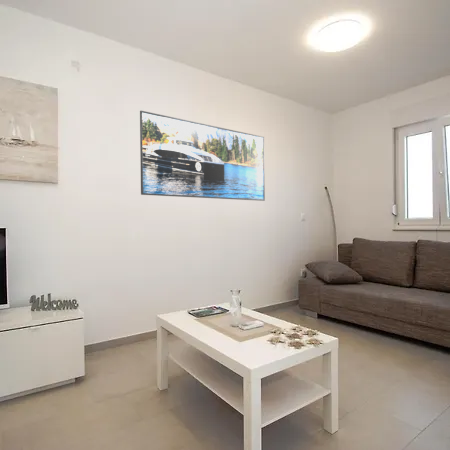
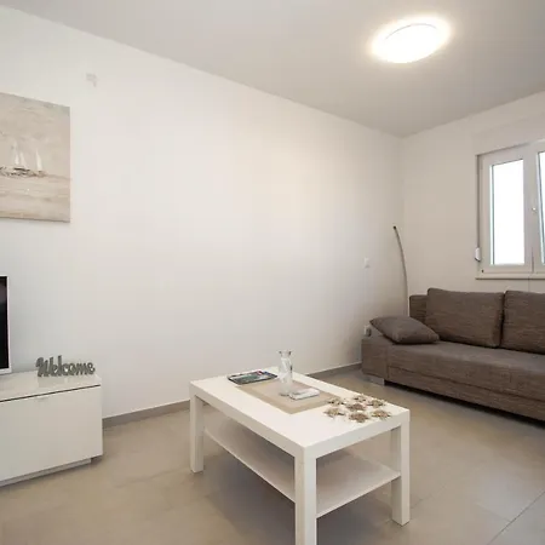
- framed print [139,110,266,202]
